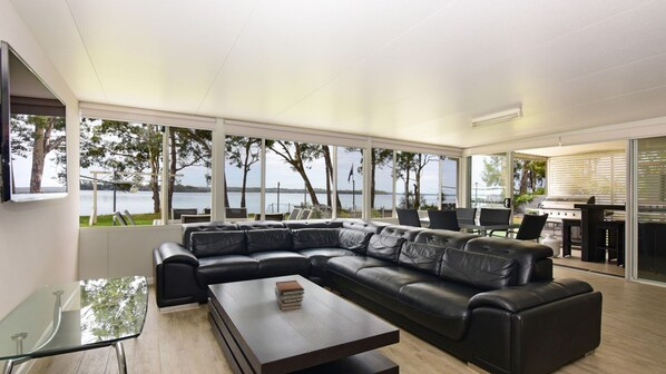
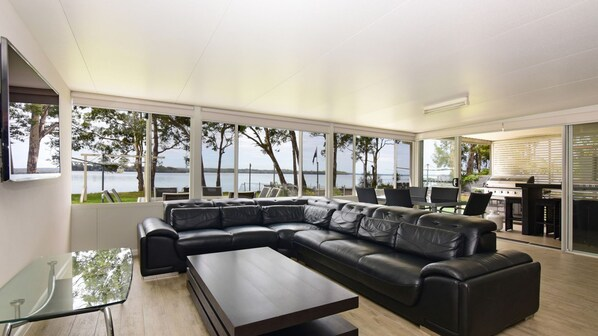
- book stack [274,279,305,312]
